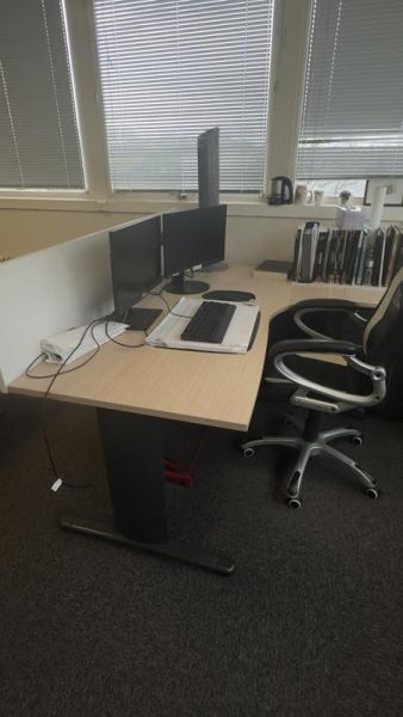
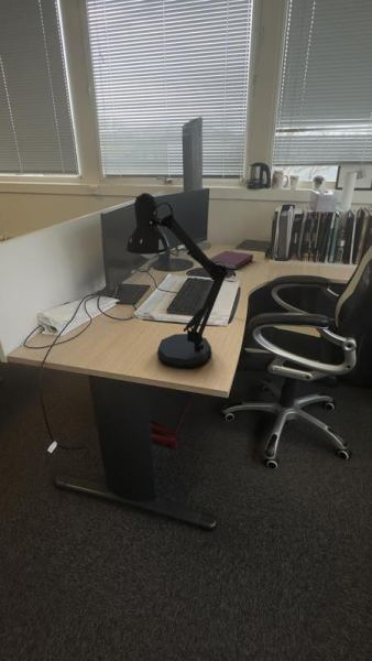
+ notebook [209,250,254,271]
+ desk lamp [125,192,229,369]
